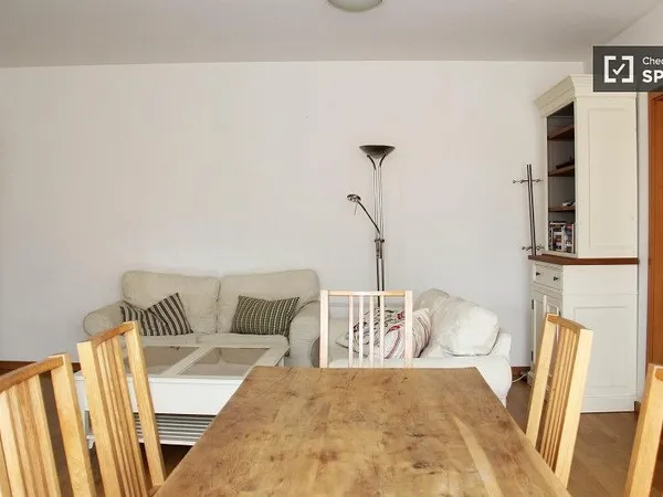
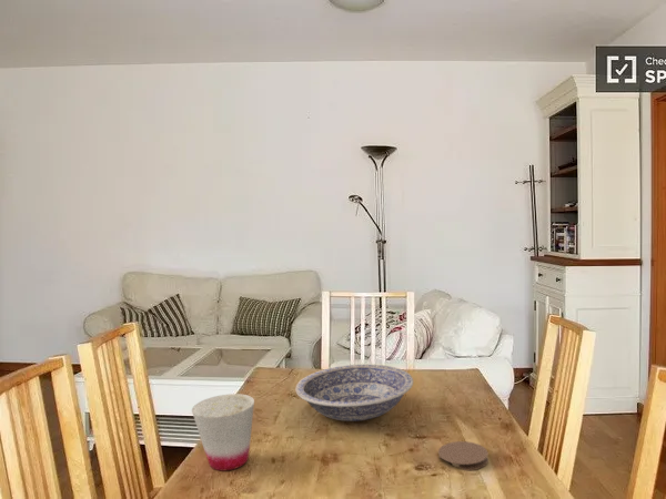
+ bowl [295,364,414,422]
+ coaster [437,440,490,471]
+ cup [191,393,255,472]
